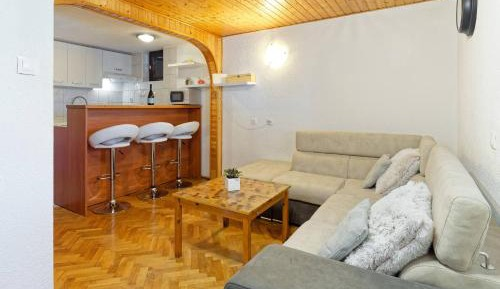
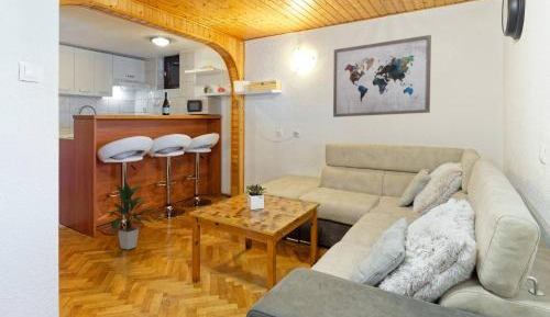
+ wall art [332,34,432,118]
+ indoor plant [103,181,155,250]
